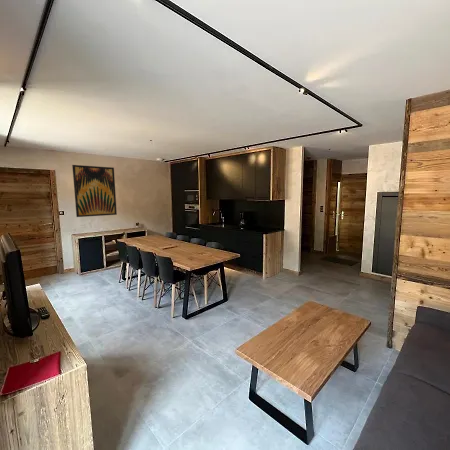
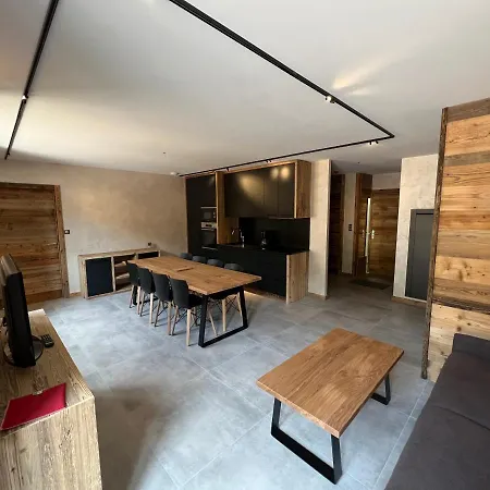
- wall art [71,164,118,218]
